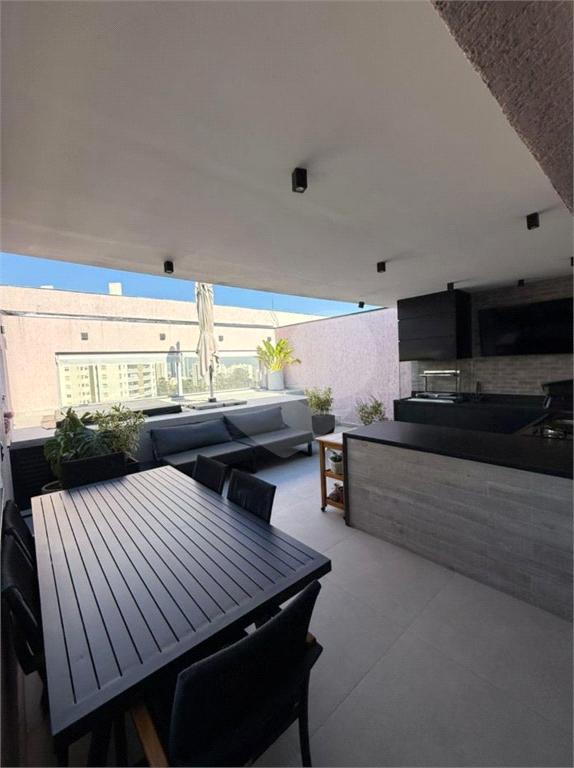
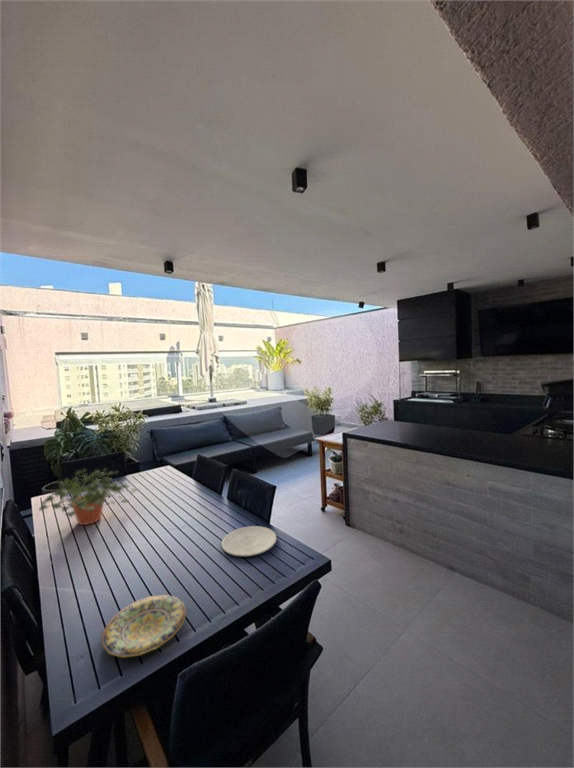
+ plate [221,525,278,557]
+ potted plant [38,467,140,526]
+ plate [101,594,187,659]
